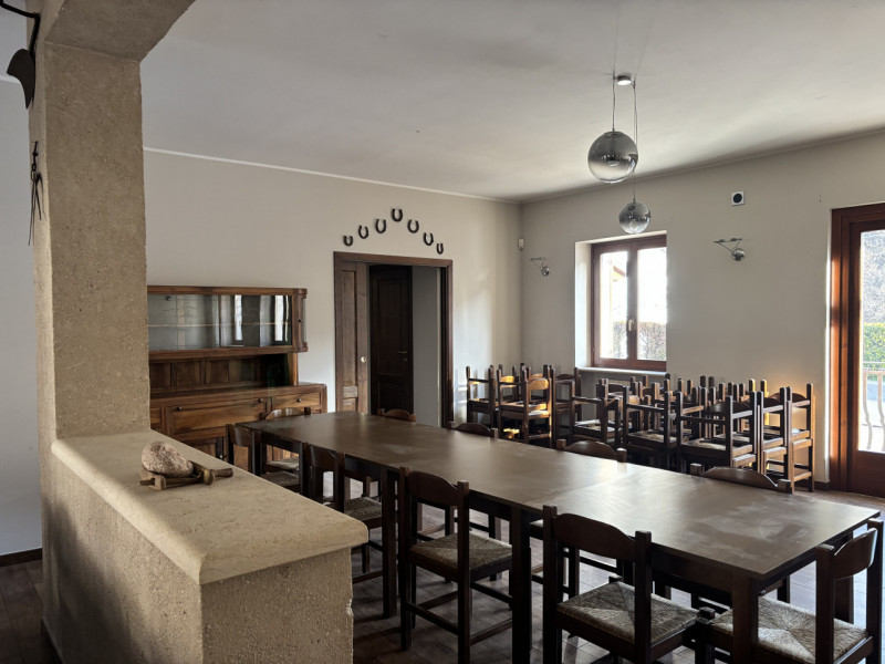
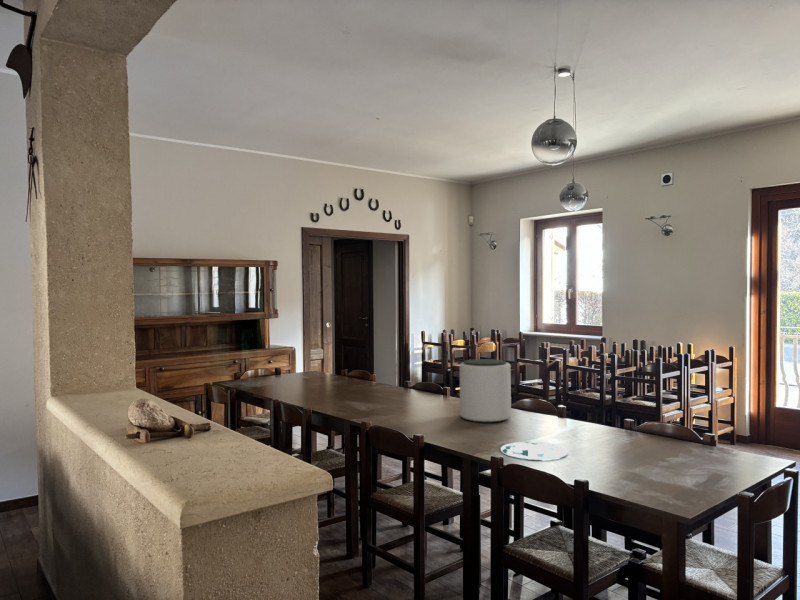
+ plant pot [459,358,512,424]
+ plate [499,441,569,461]
